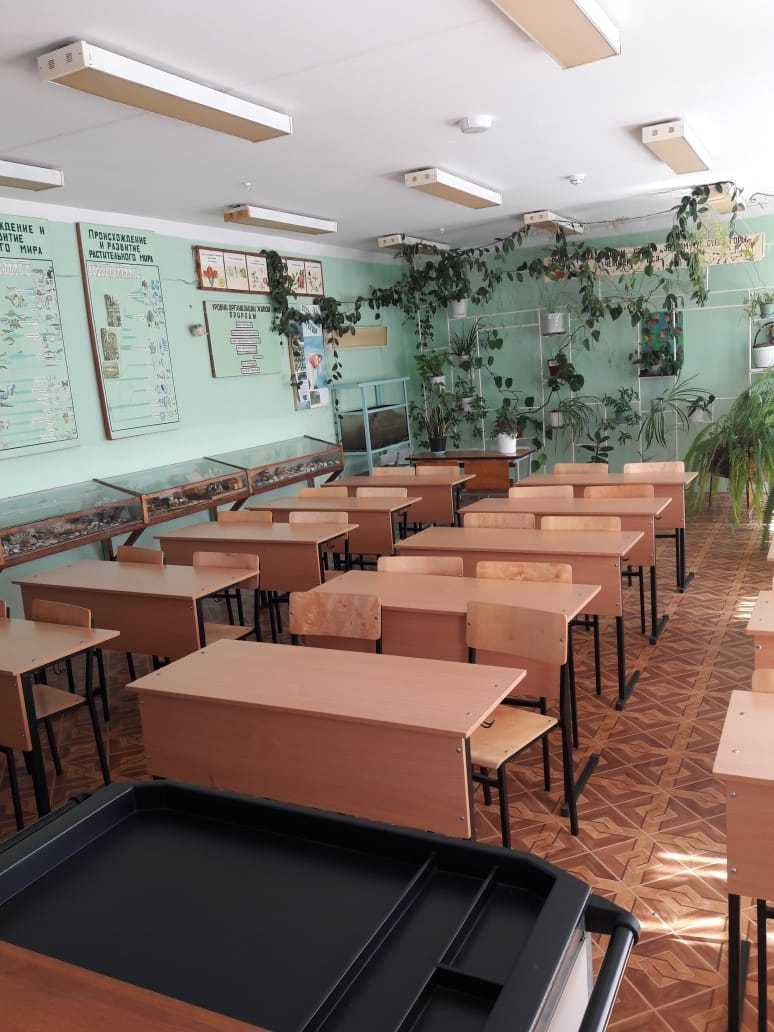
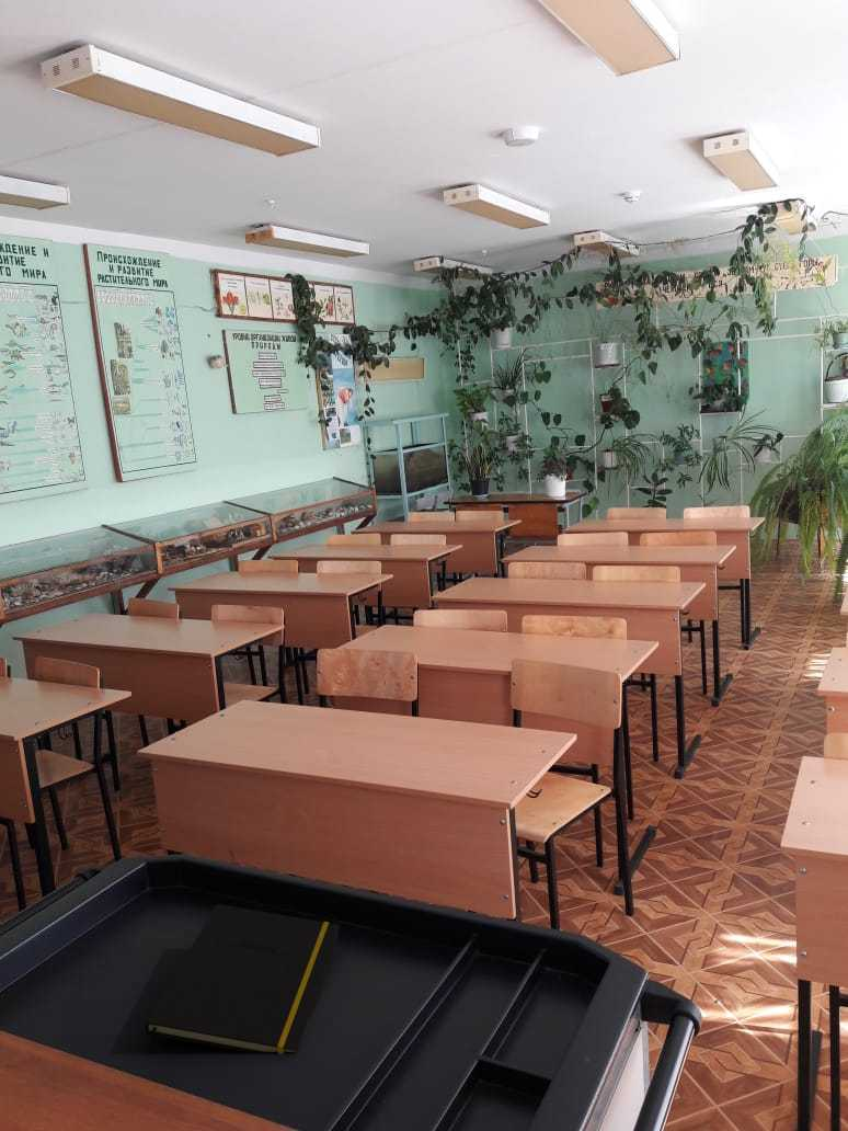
+ notepad [145,903,341,1055]
